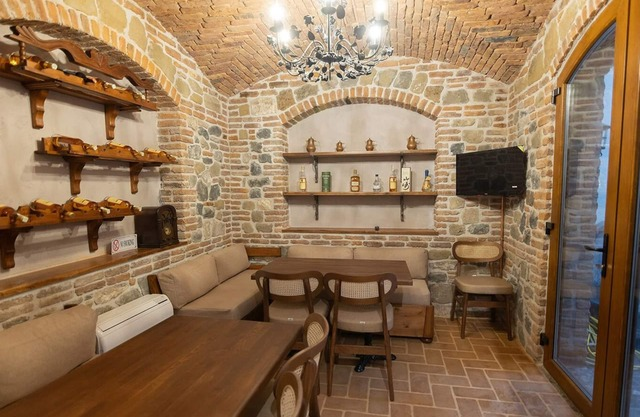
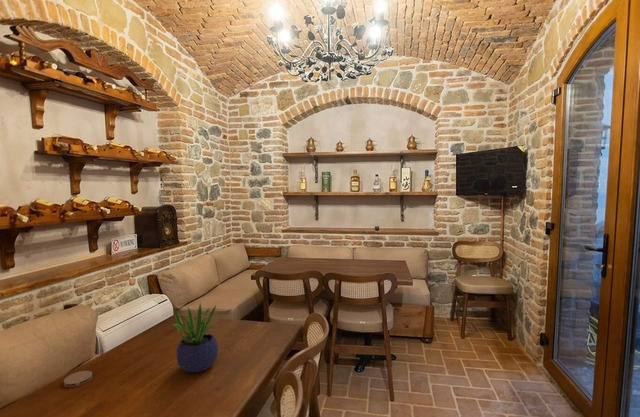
+ potted plant [169,297,219,373]
+ coaster [63,370,93,388]
